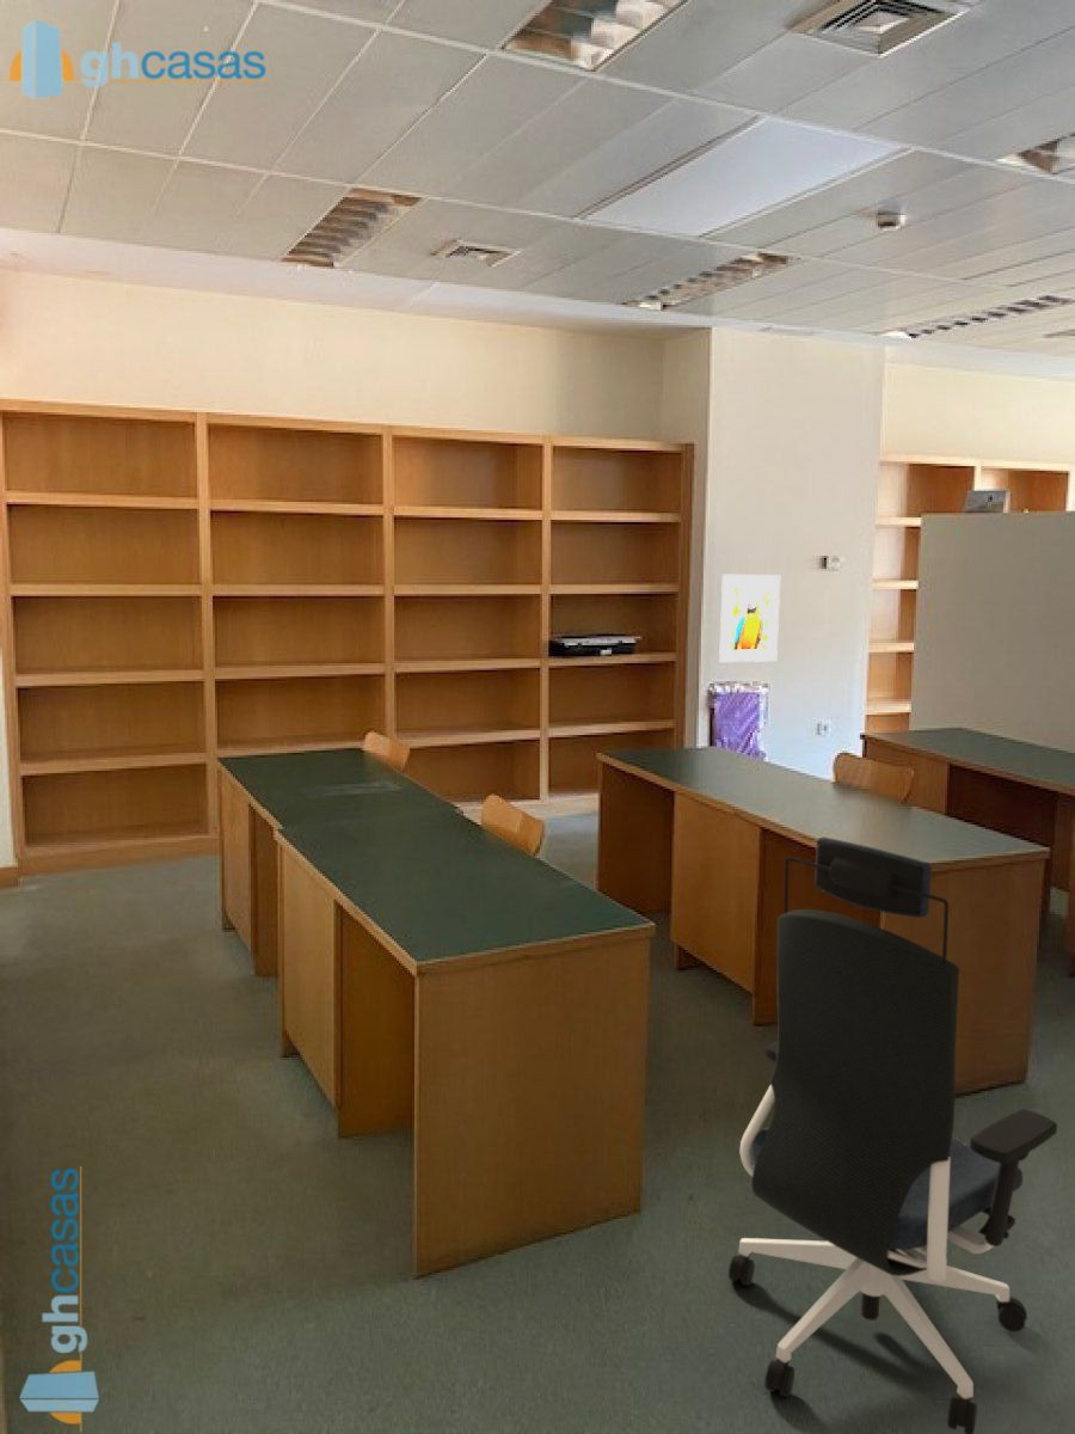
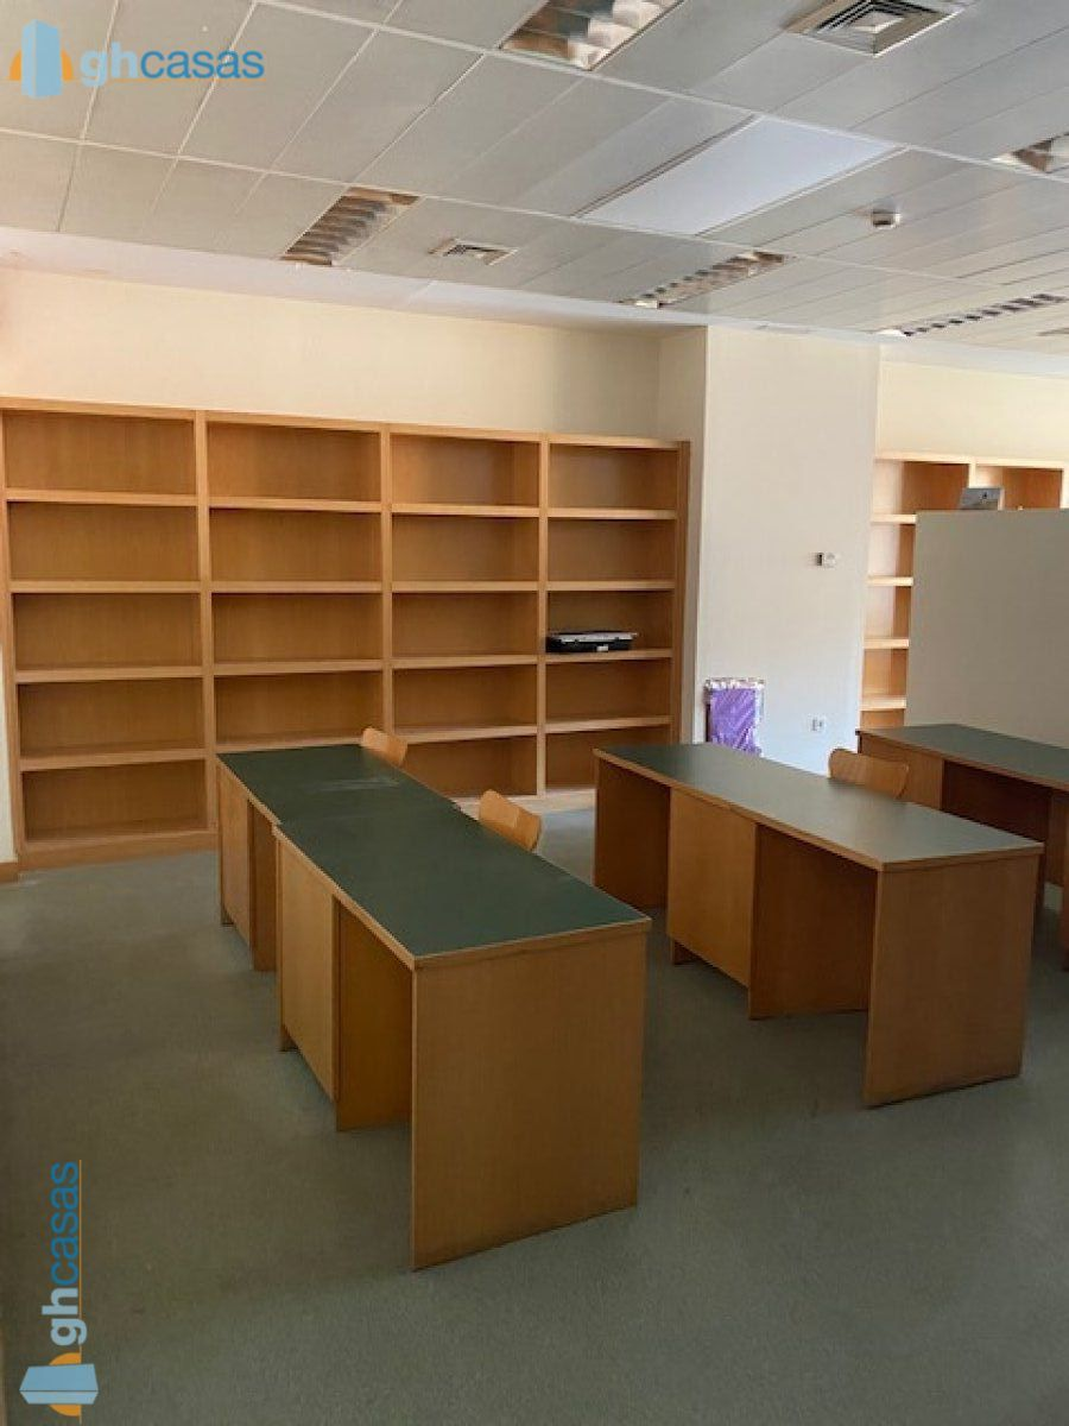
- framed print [718,574,781,663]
- office chair [727,836,1058,1434]
